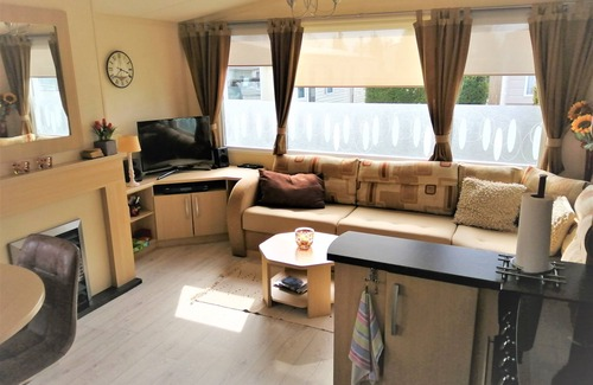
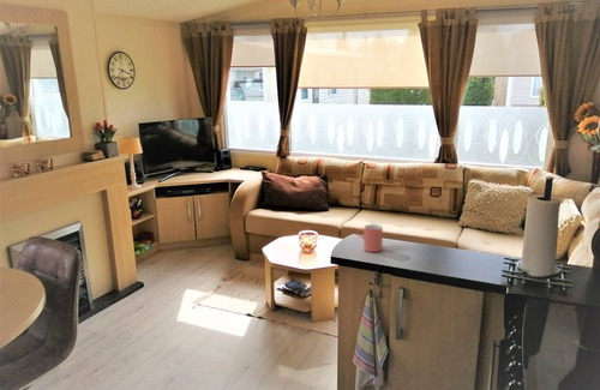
+ cup [355,223,384,253]
